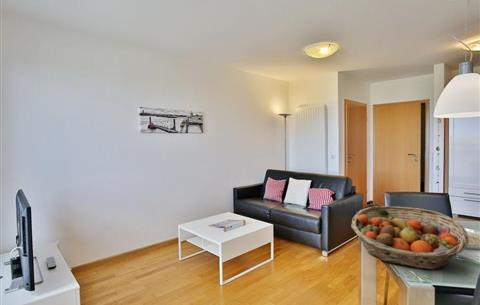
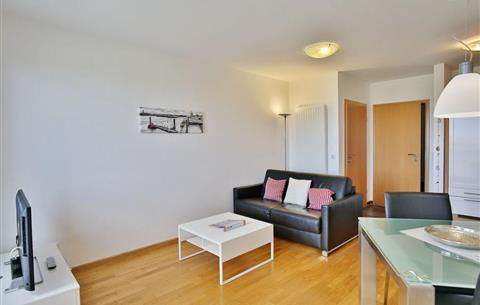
- fruit basket [350,205,470,270]
